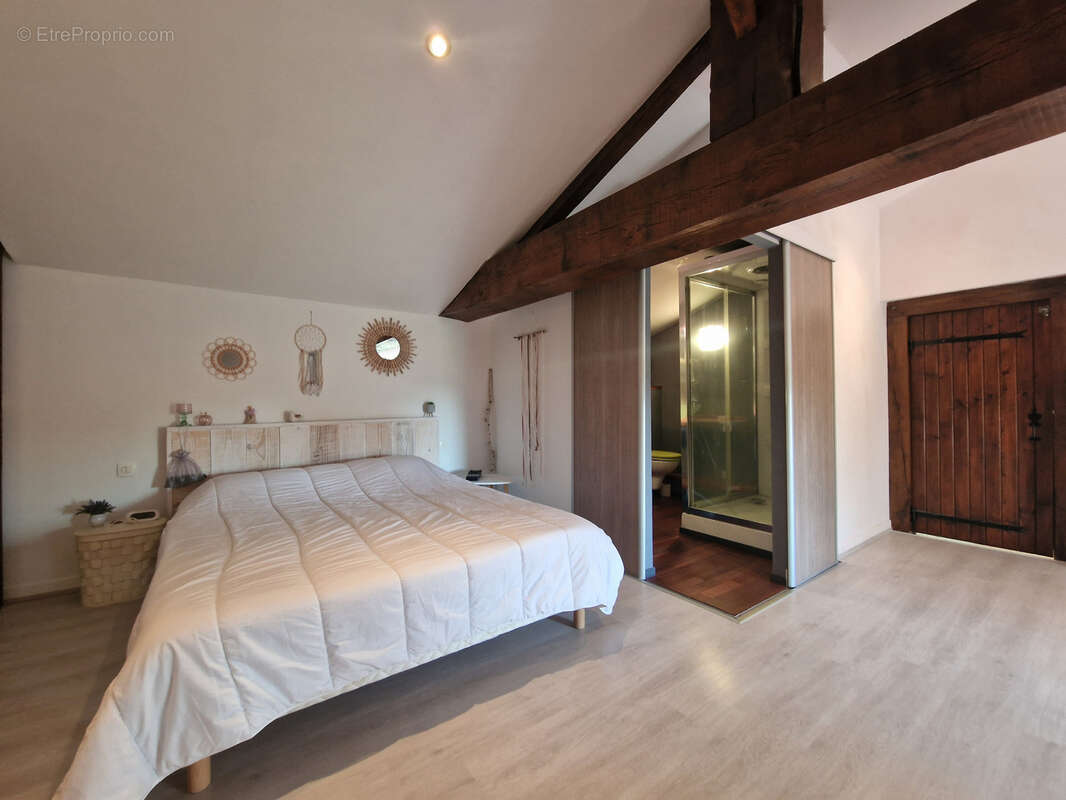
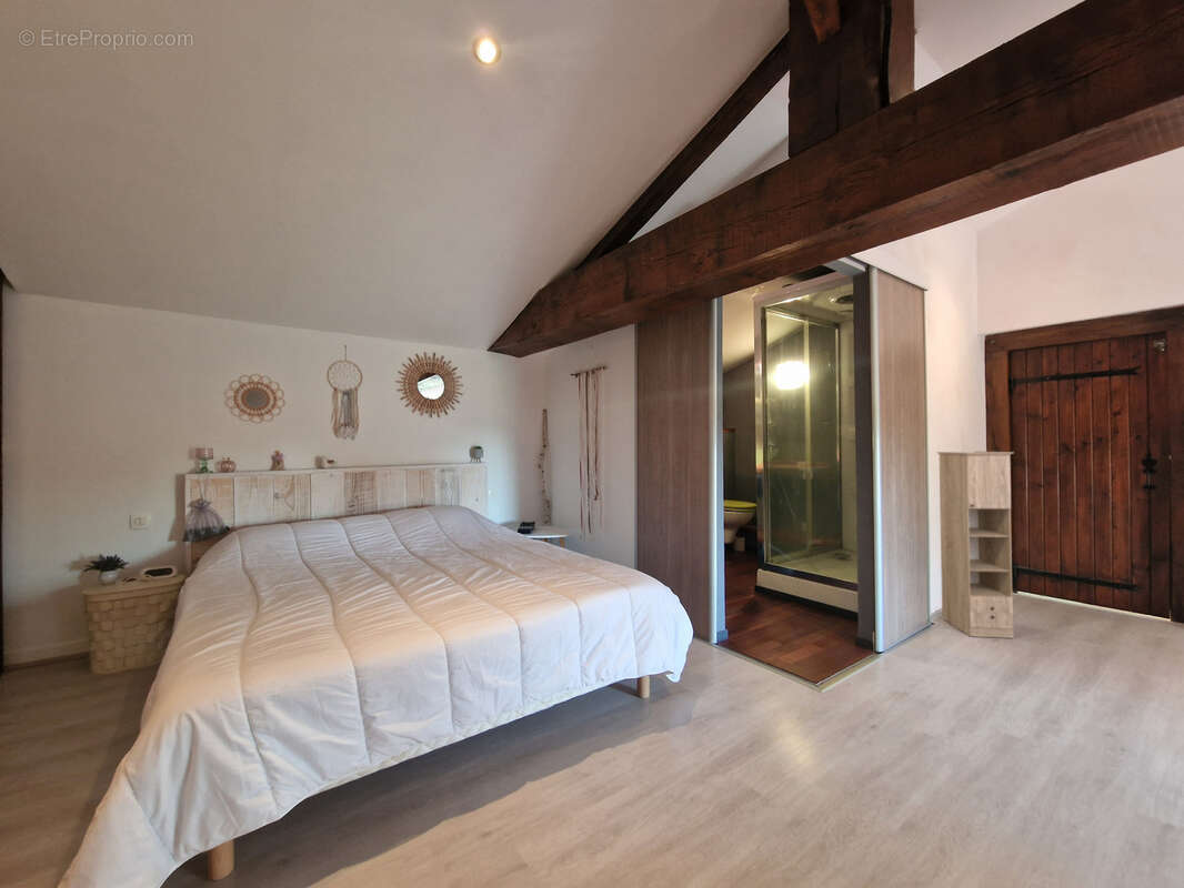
+ storage cabinet [935,451,1015,639]
